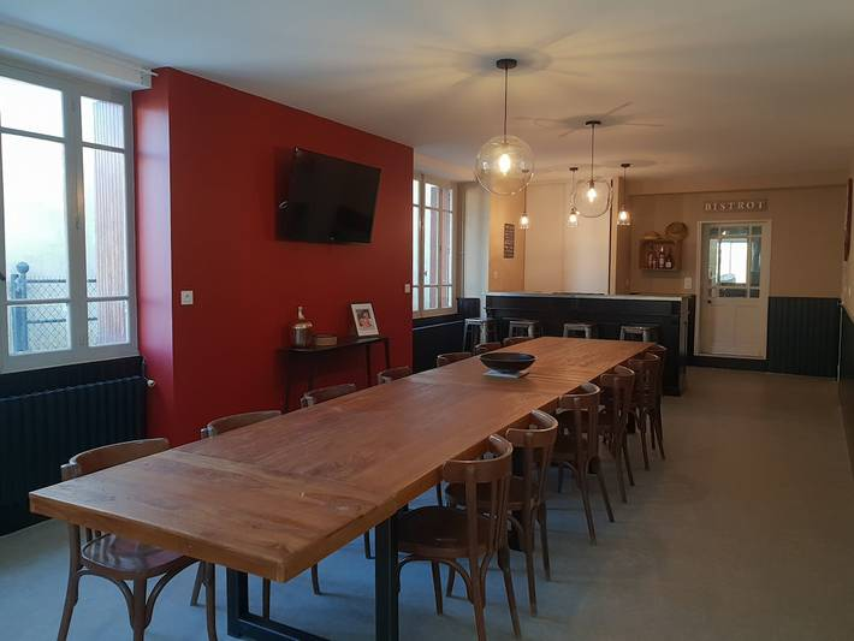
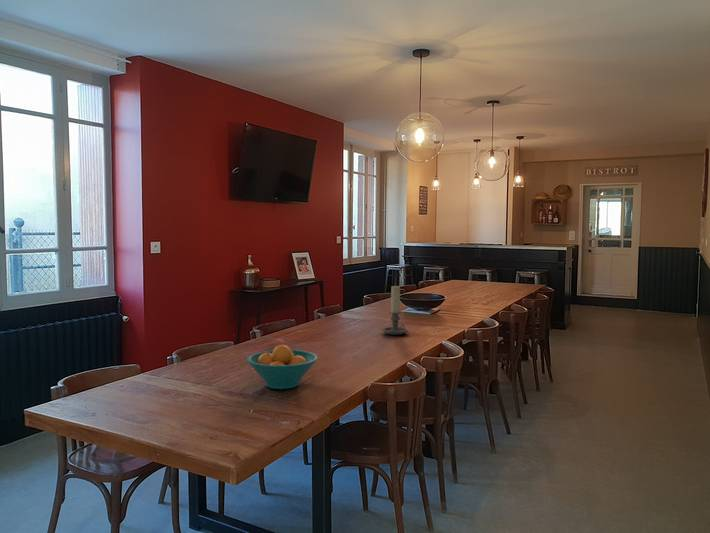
+ candle holder [381,285,409,336]
+ fruit bowl [246,344,319,390]
